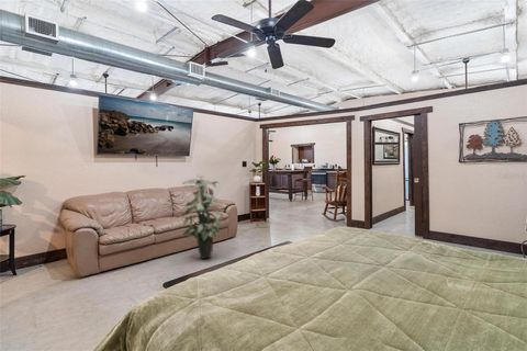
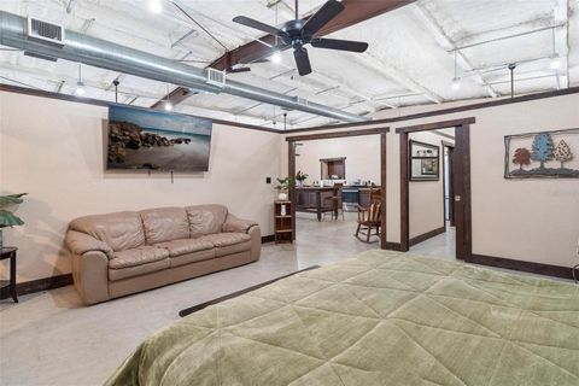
- indoor plant [180,173,225,260]
